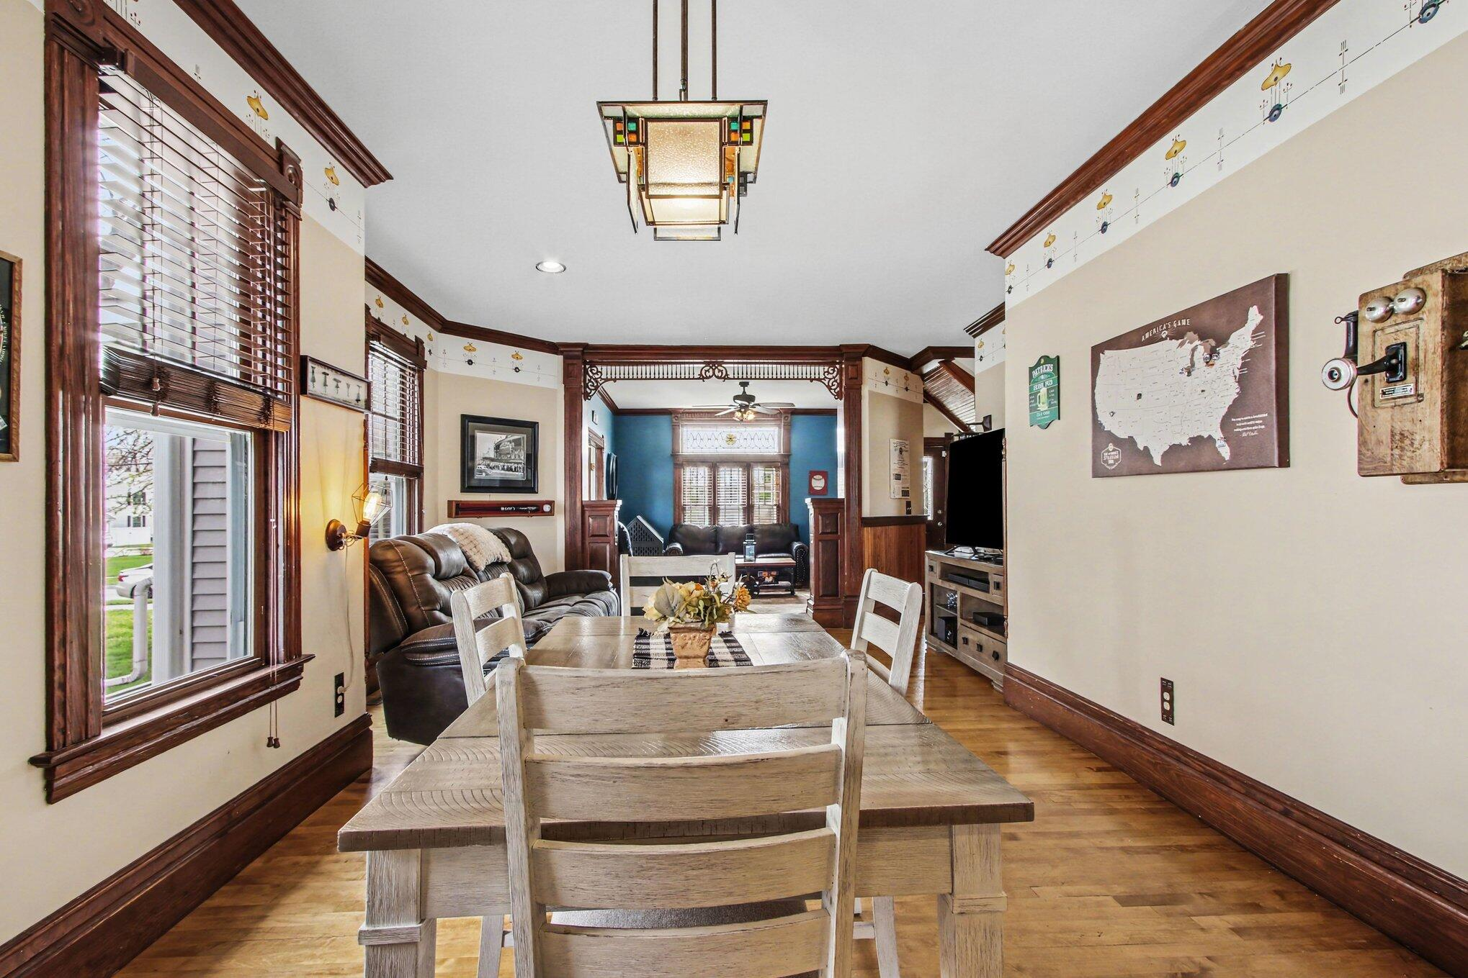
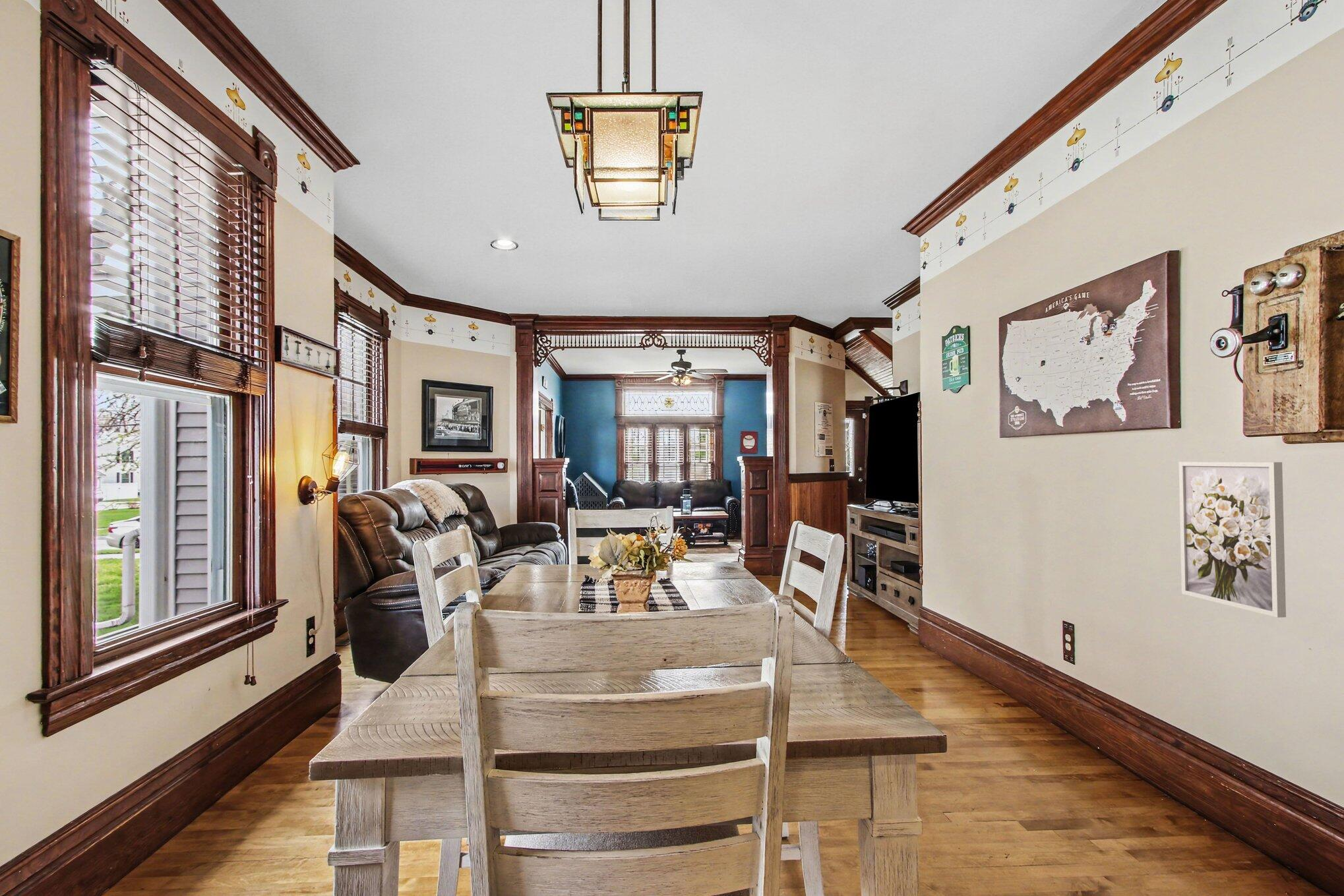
+ wall art [1178,461,1287,618]
